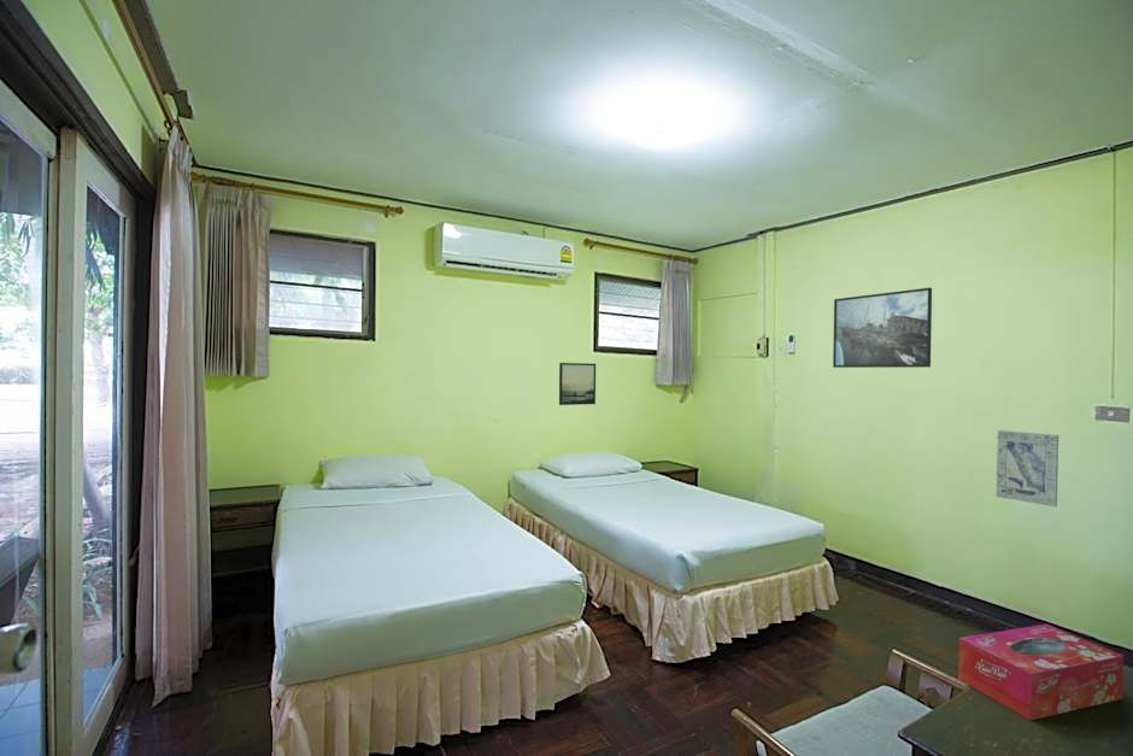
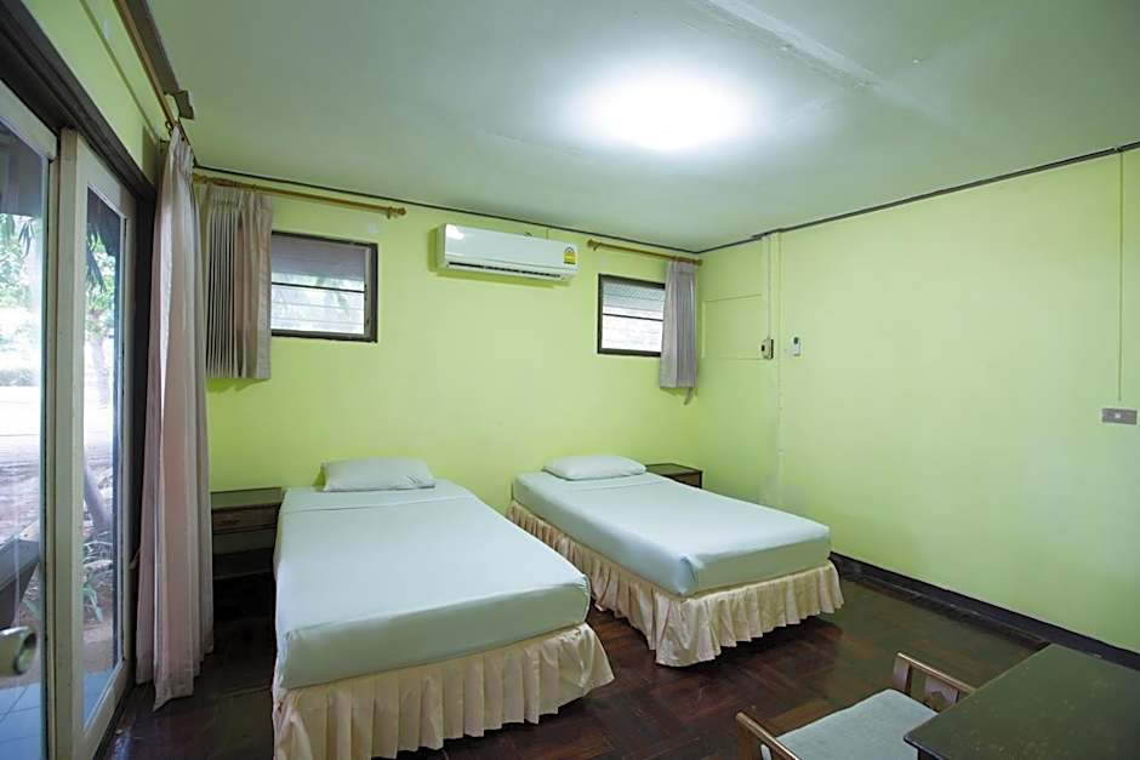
- wall art [996,429,1059,508]
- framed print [832,287,933,369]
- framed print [558,362,597,406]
- tissue box [958,623,1125,721]
